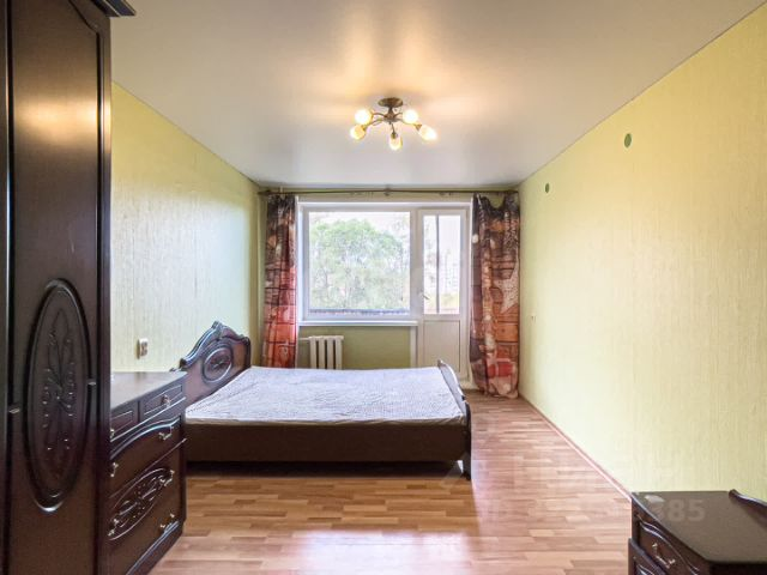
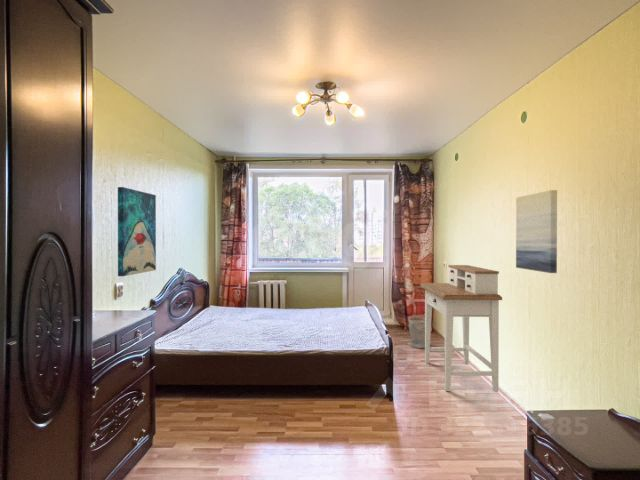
+ wastebasket [408,316,425,349]
+ wall art [117,186,157,277]
+ wall art [515,189,558,274]
+ desk [419,264,503,393]
